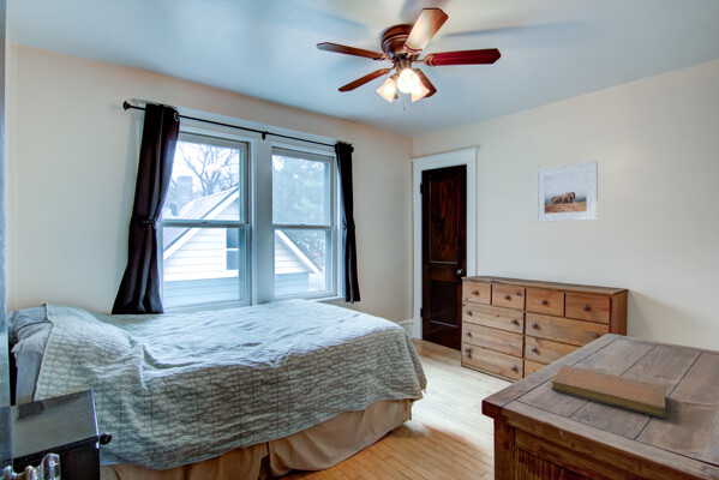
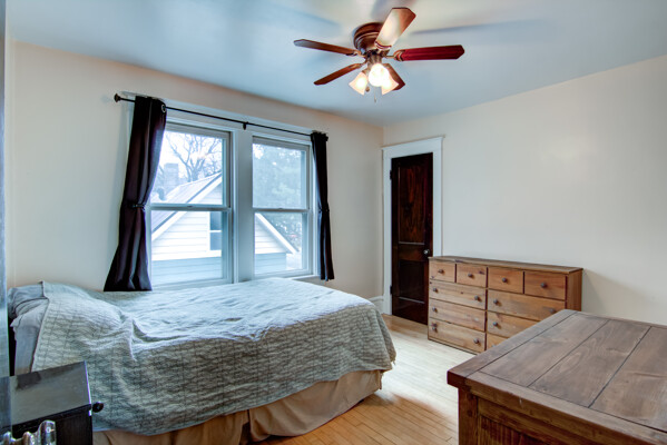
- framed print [534,160,599,223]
- notebook [550,364,667,419]
